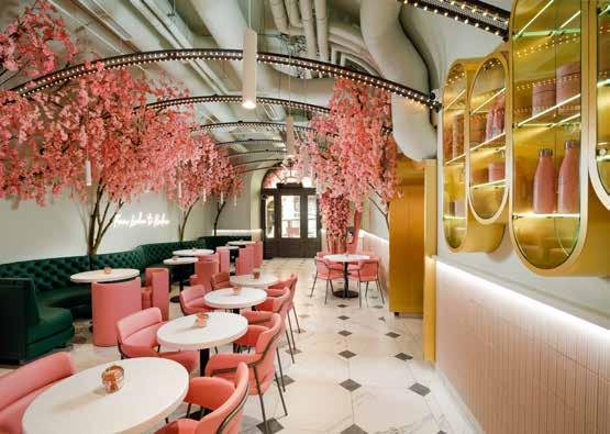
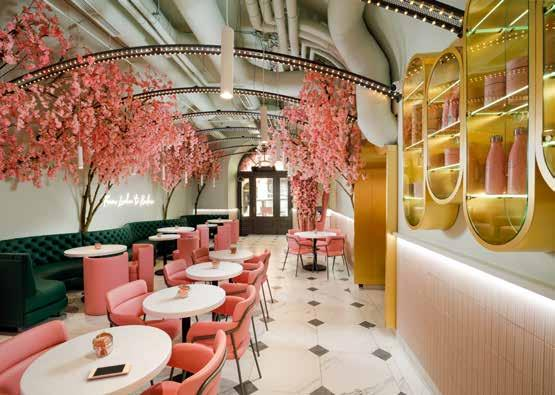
+ cell phone [87,362,132,381]
